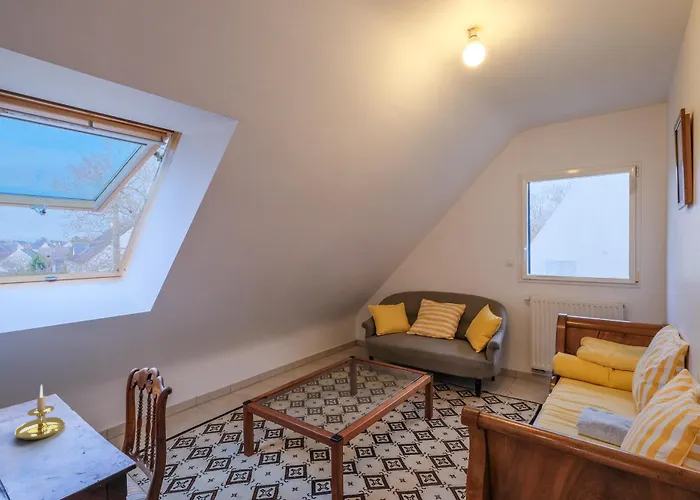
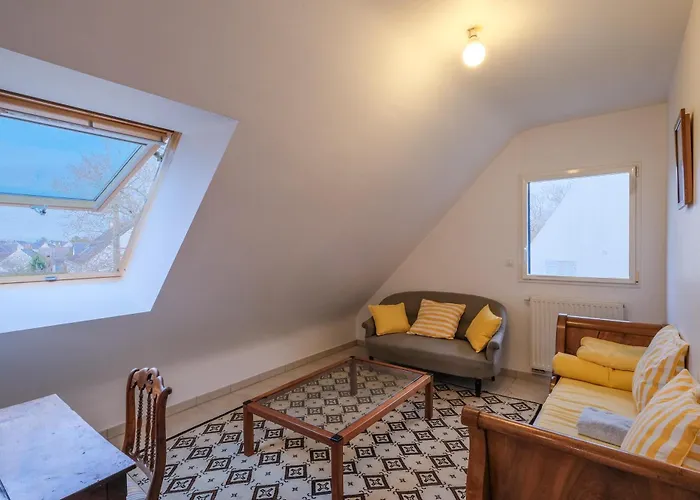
- candle holder [14,384,66,441]
